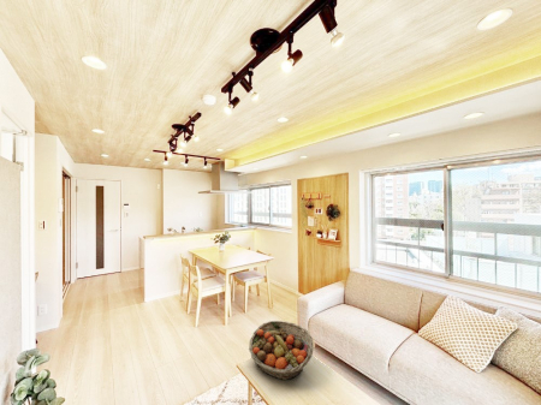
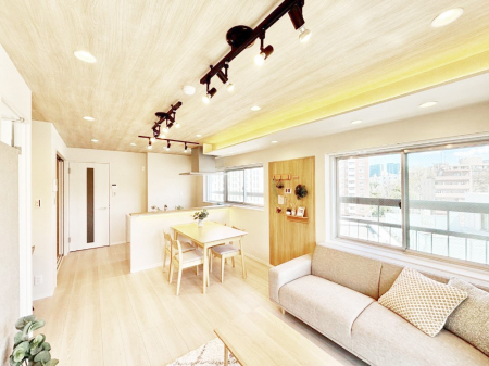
- fruit basket [248,320,315,381]
